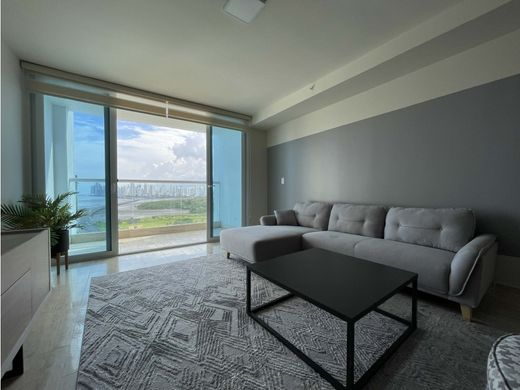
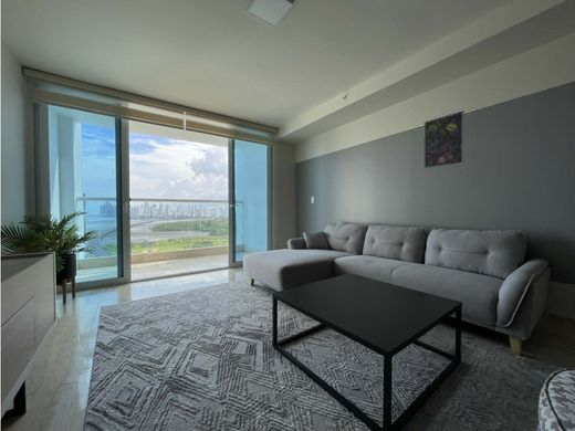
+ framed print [422,109,466,170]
